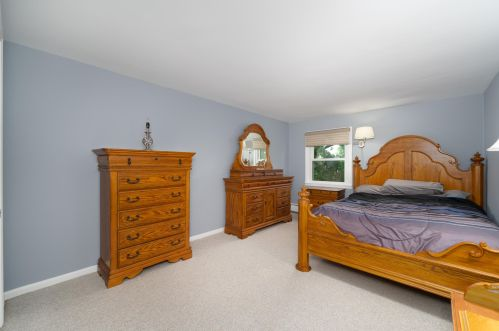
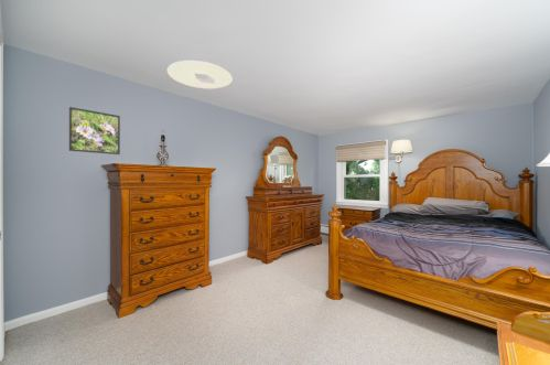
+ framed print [68,106,121,155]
+ ceiling light [166,60,234,89]
